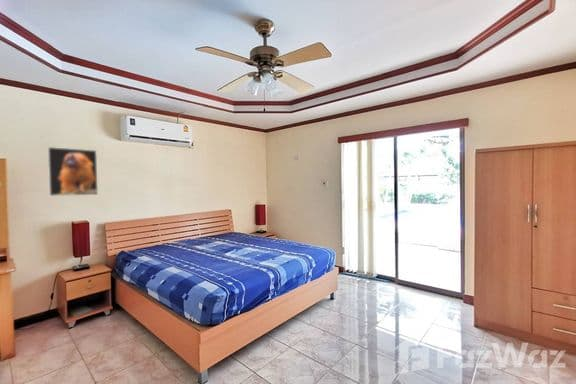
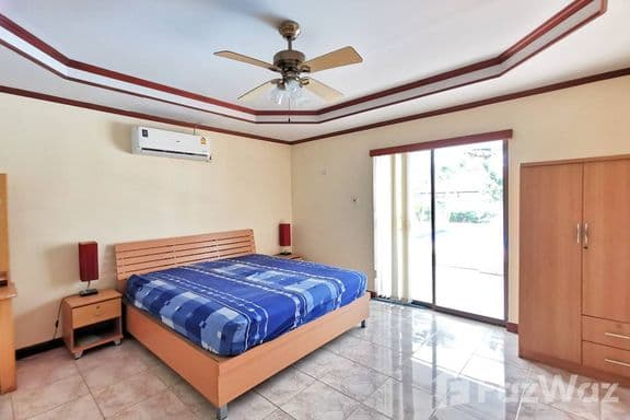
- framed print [47,146,99,197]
